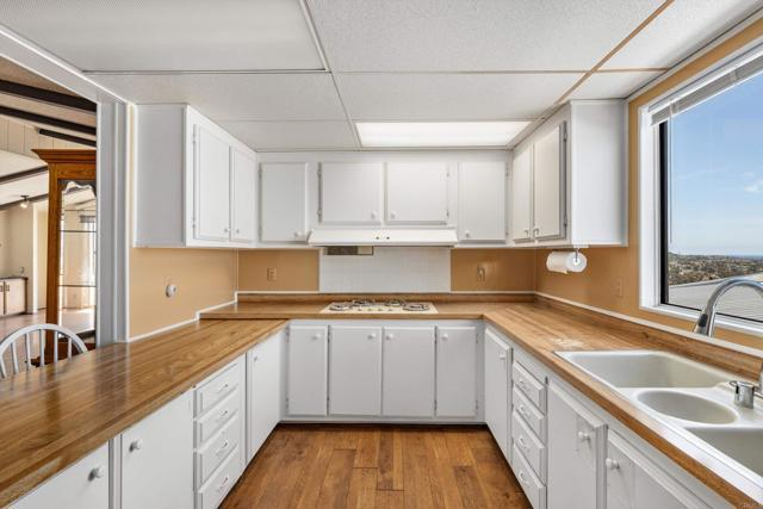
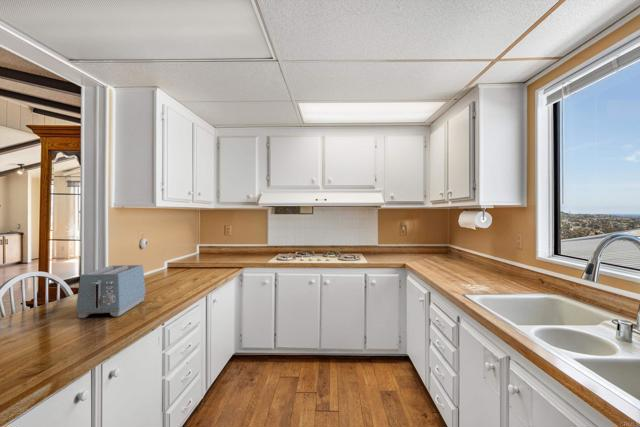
+ toaster [75,264,147,319]
